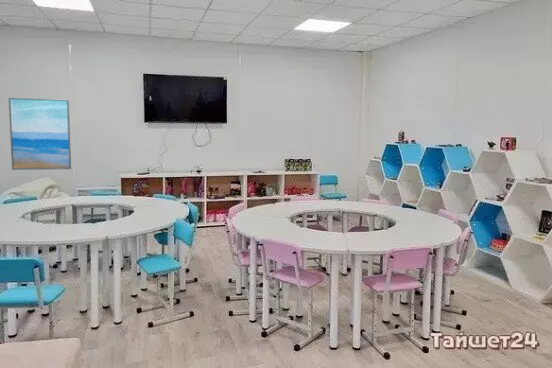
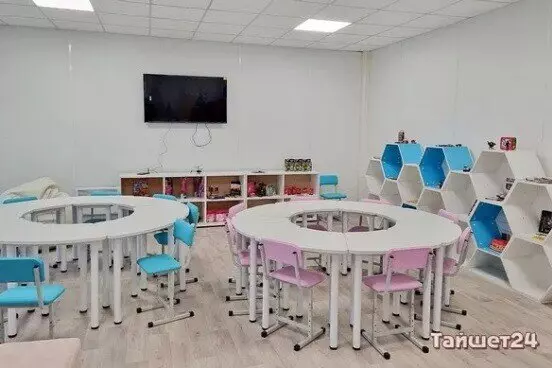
- wall art [8,97,72,171]
